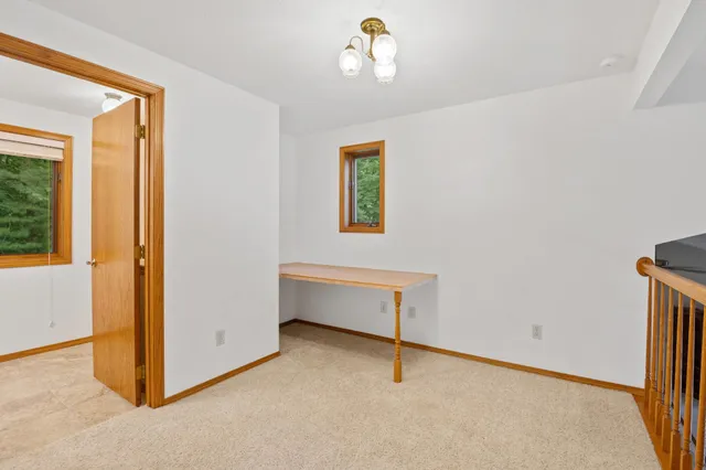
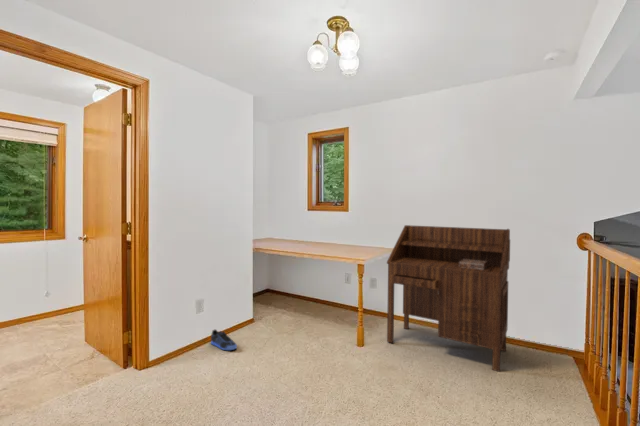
+ sneaker [210,328,238,351]
+ desk [386,224,511,373]
